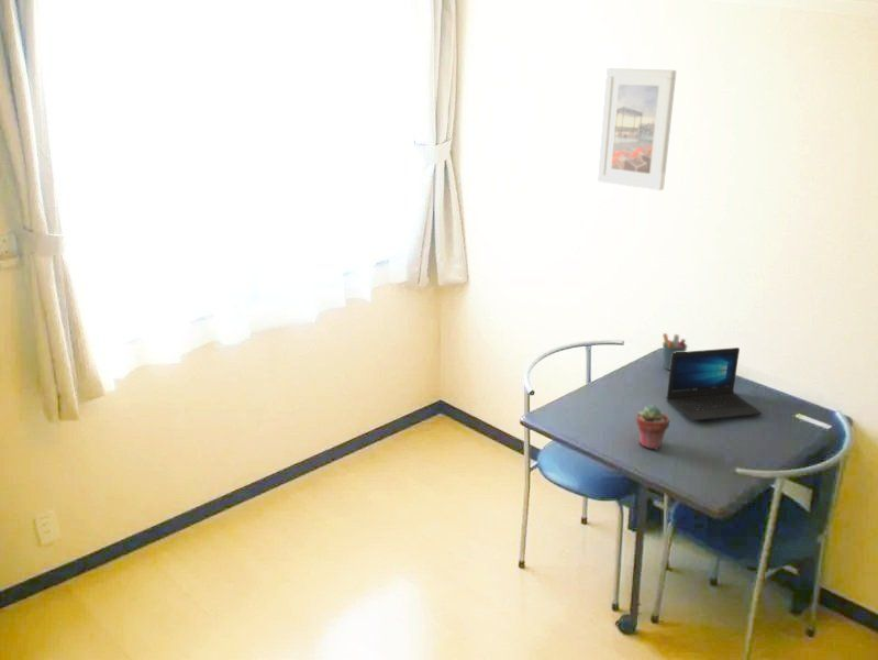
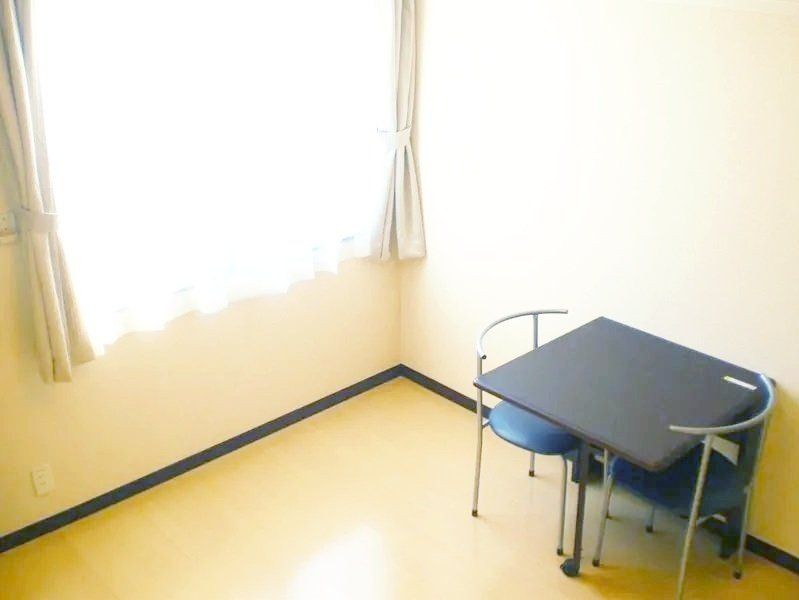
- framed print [597,67,677,191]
- potted succulent [635,404,670,451]
- pen holder [662,332,689,371]
- laptop [665,346,763,421]
